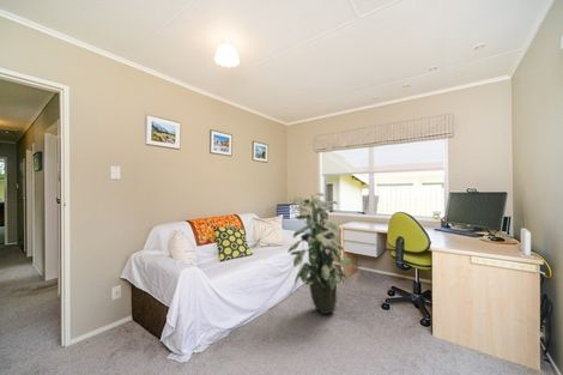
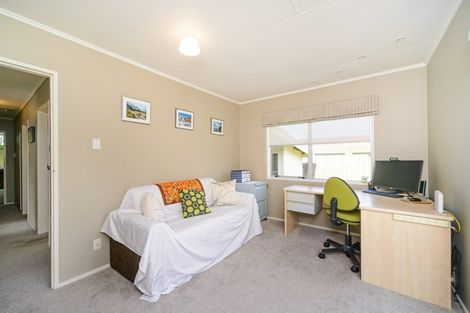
- indoor plant [286,192,355,315]
